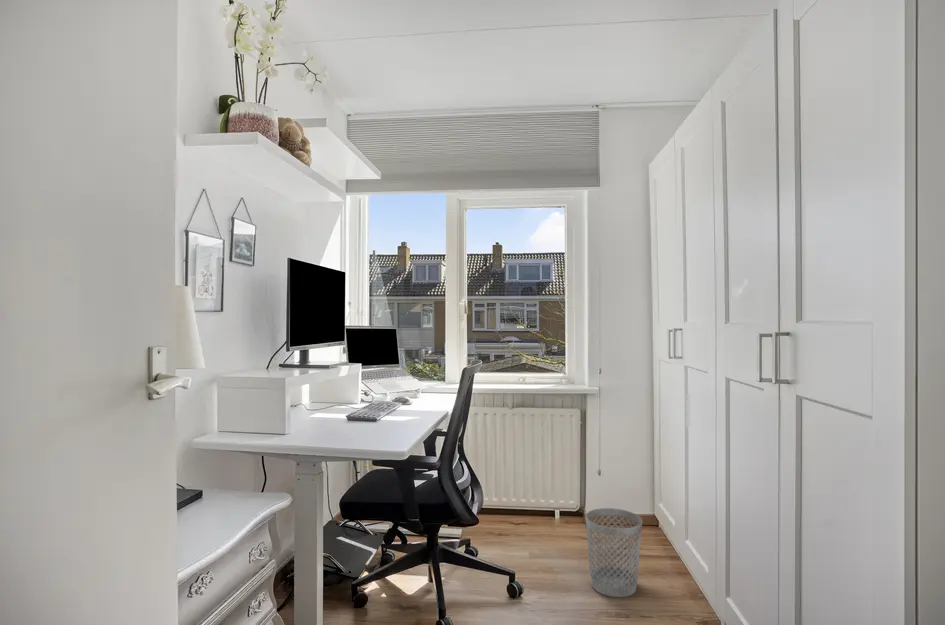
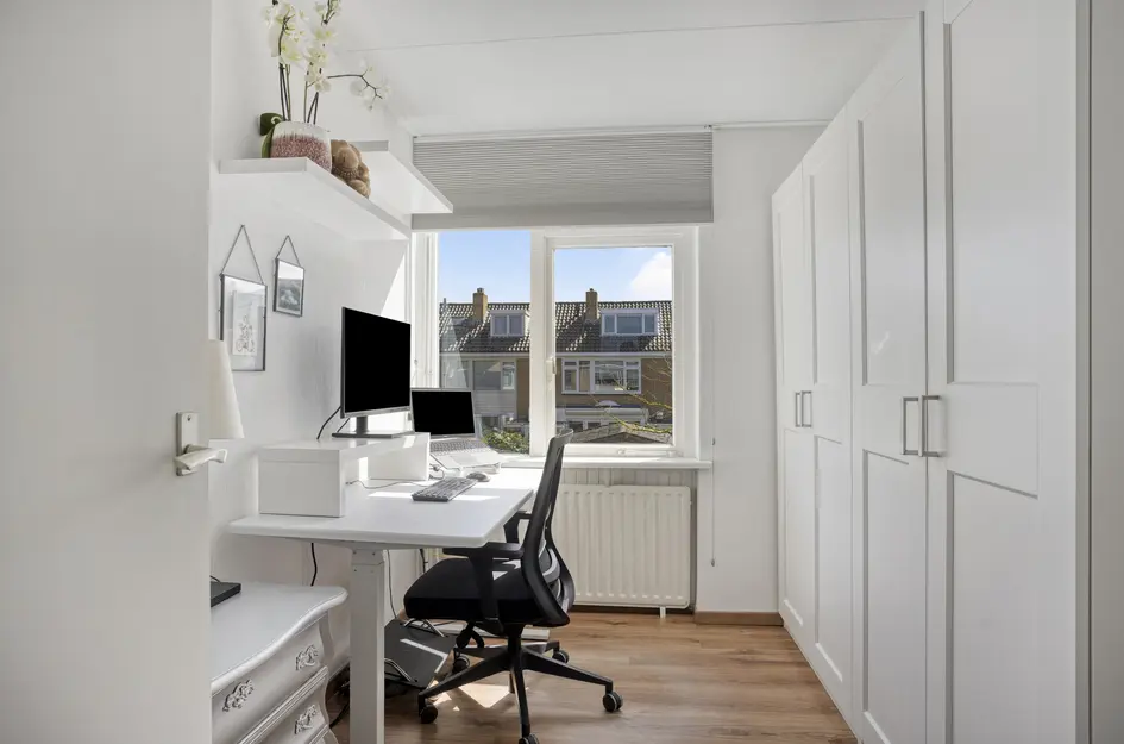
- wastebasket [584,507,643,598]
